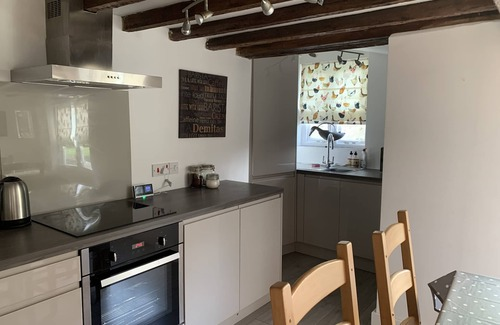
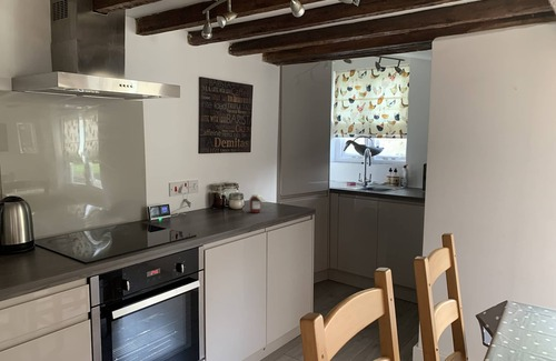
+ jar [248,193,268,214]
